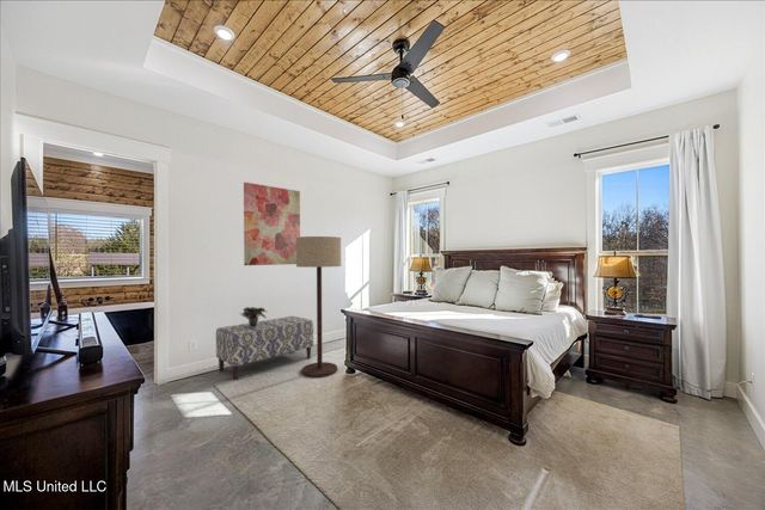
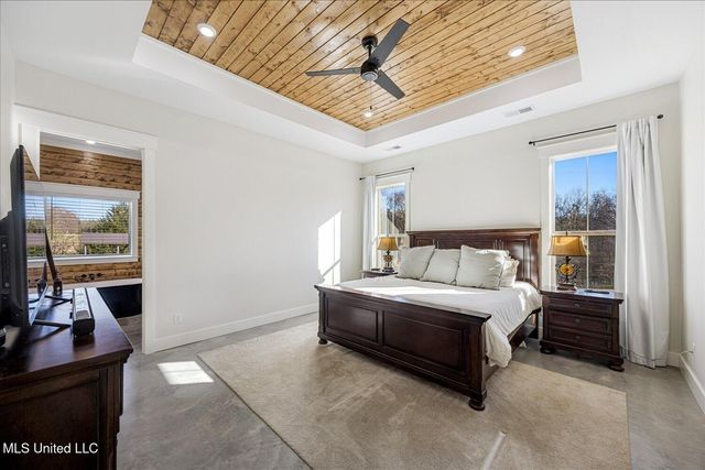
- floor lamp [295,235,342,379]
- potted plant [239,306,268,327]
- wall art [243,182,301,266]
- bench [215,315,314,381]
